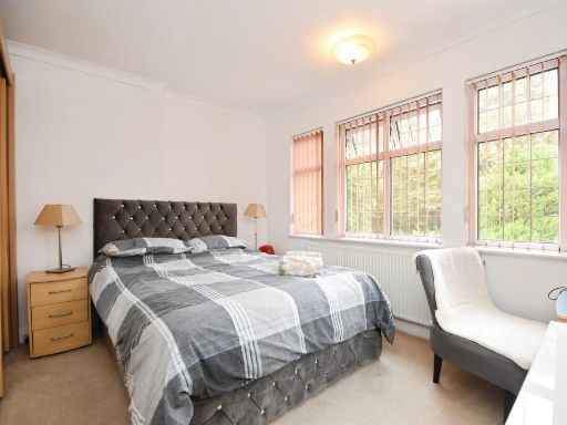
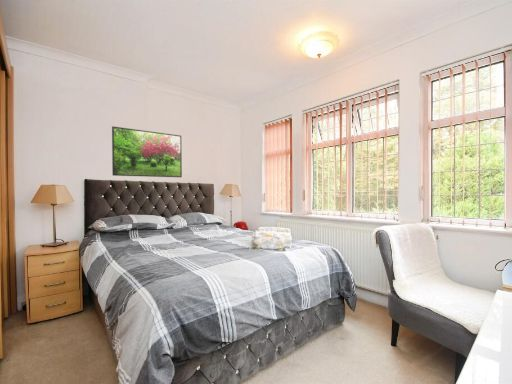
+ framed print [111,125,183,178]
